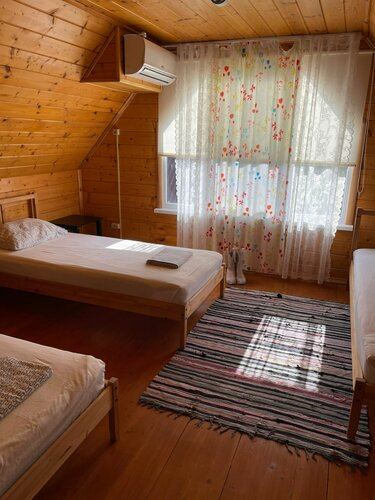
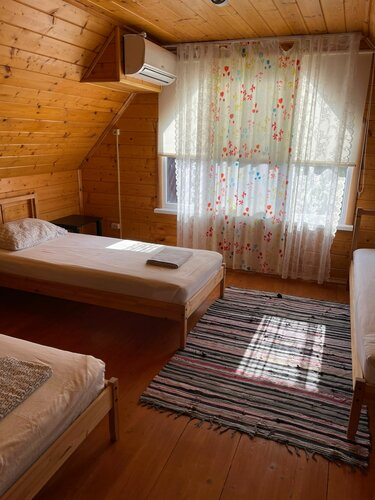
- boots [225,247,247,285]
